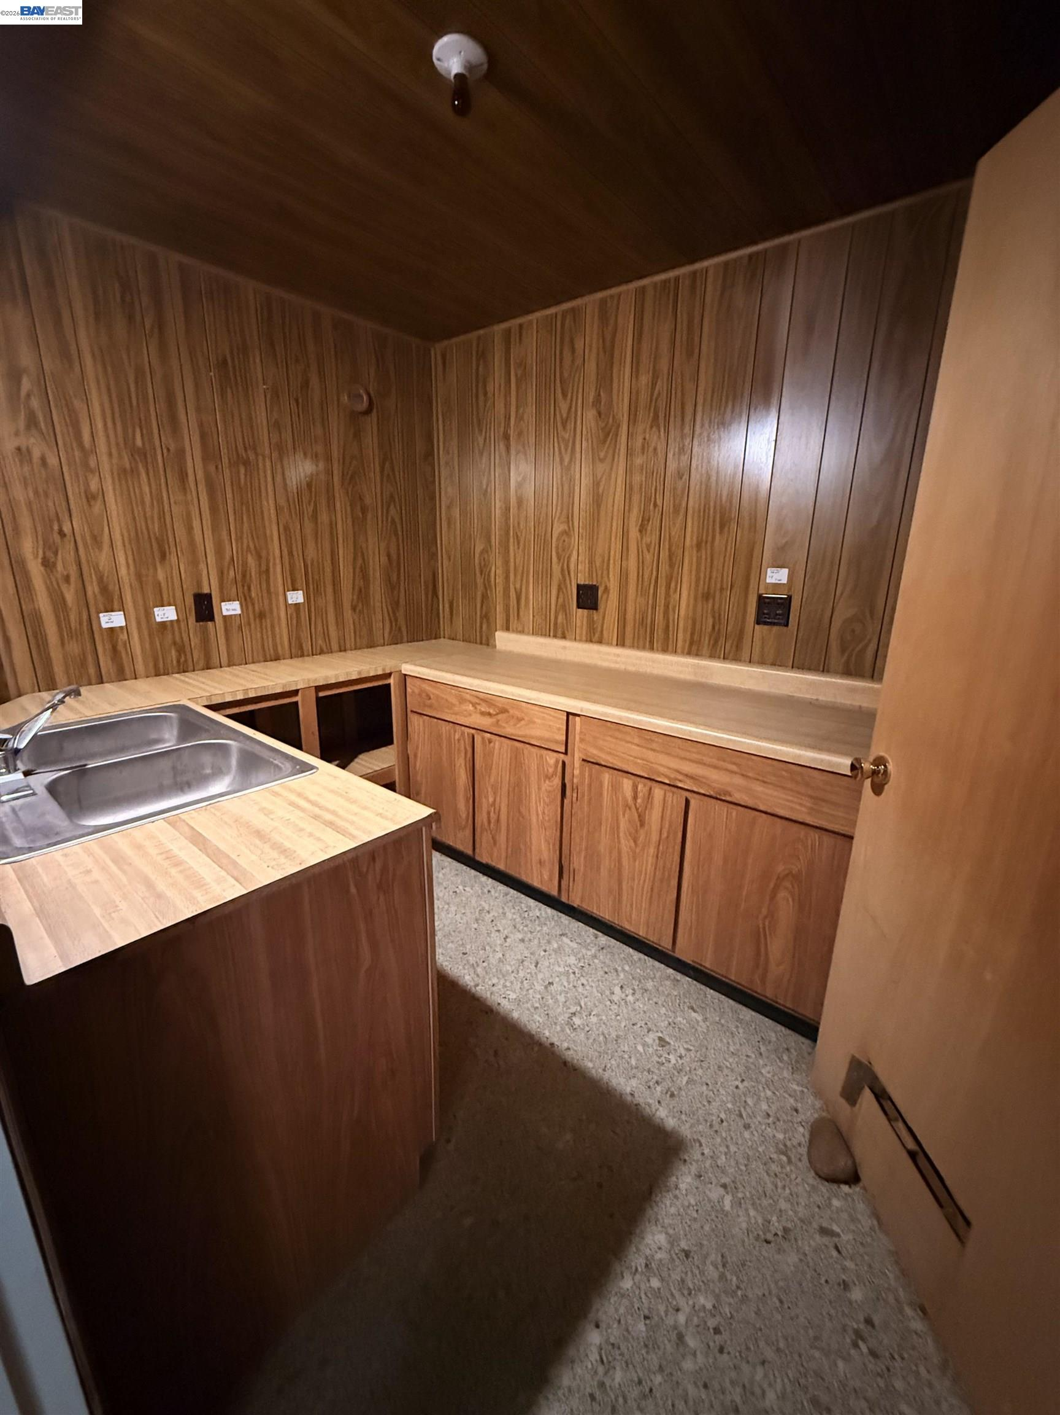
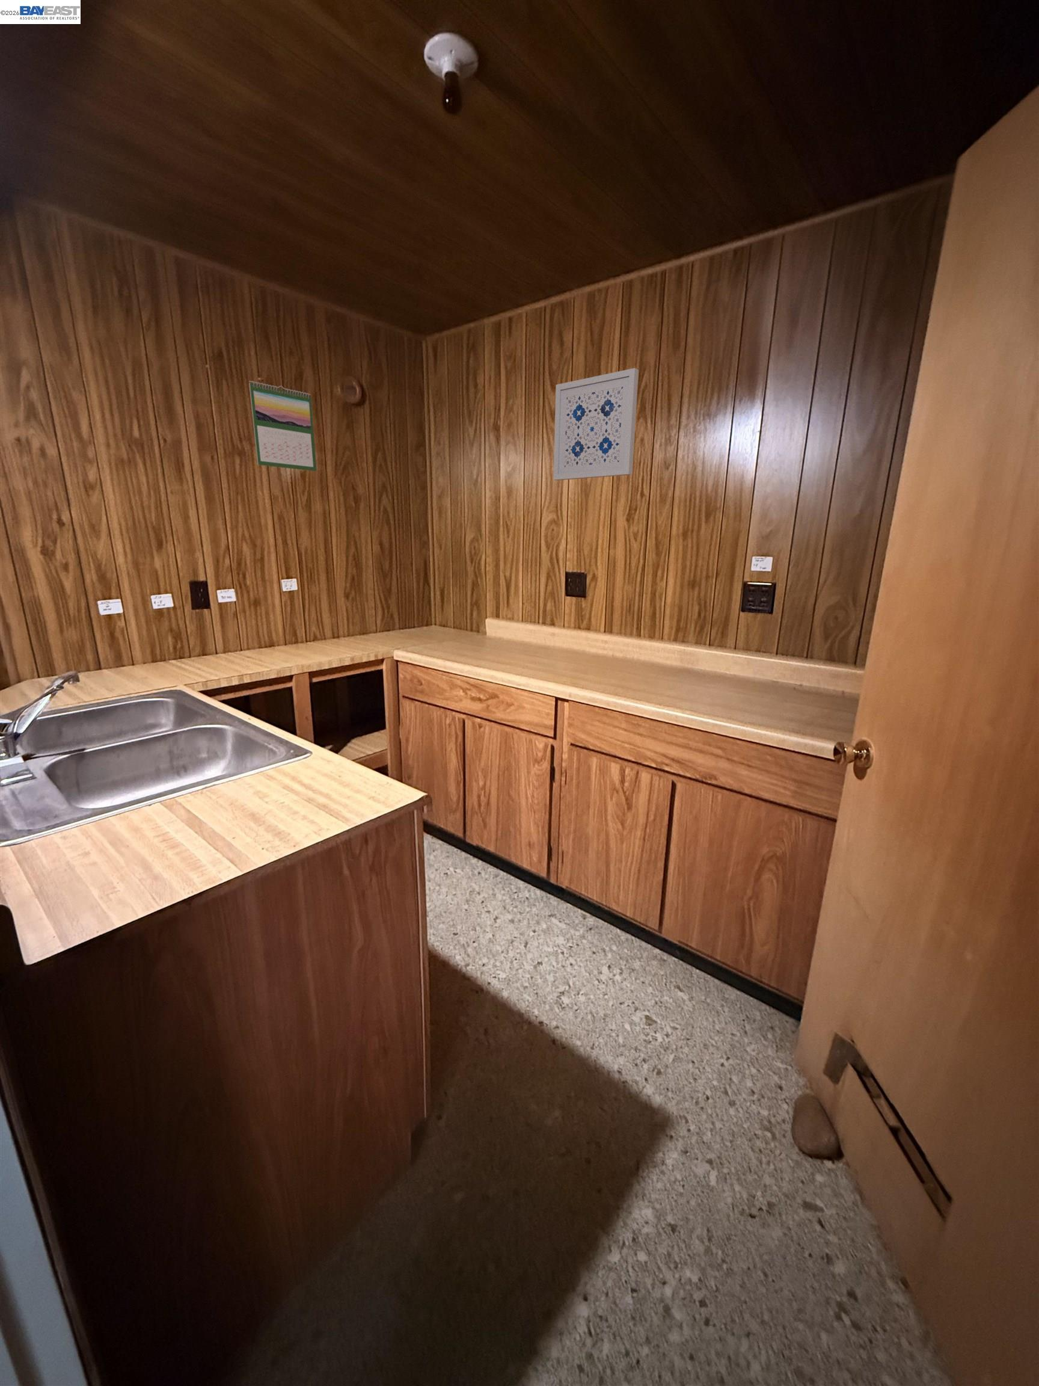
+ wall art [552,368,640,480]
+ calendar [249,380,318,471]
